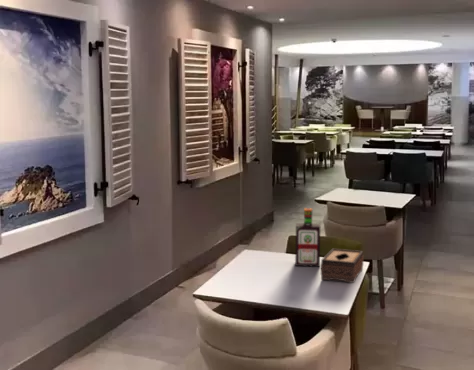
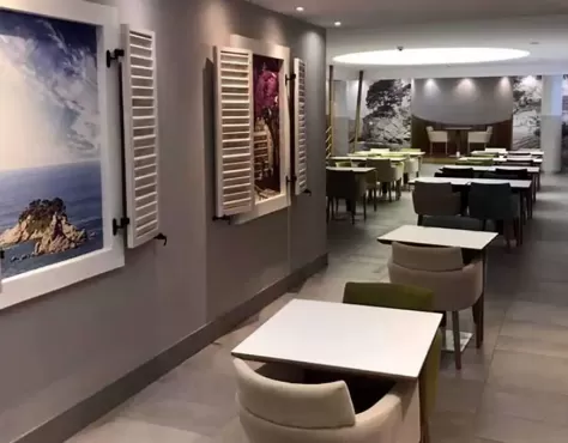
- tissue box [320,248,364,284]
- bottle [294,207,321,268]
